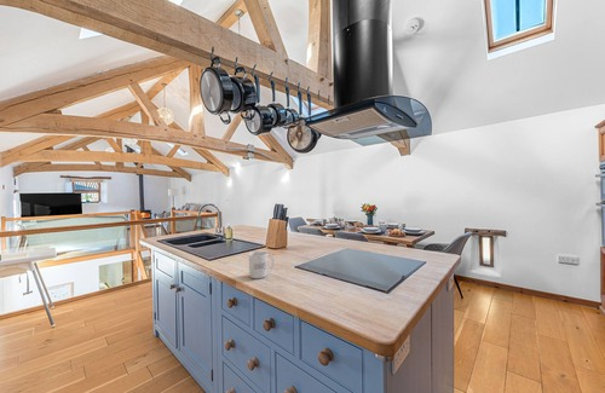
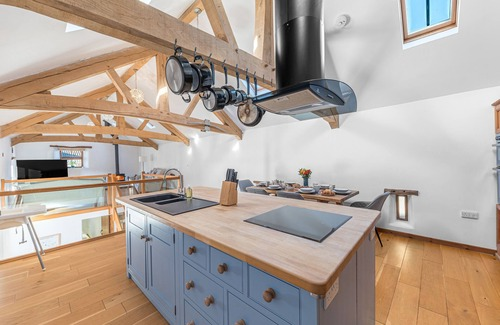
- mug [248,250,276,279]
